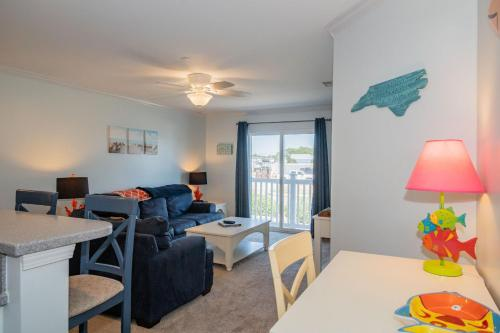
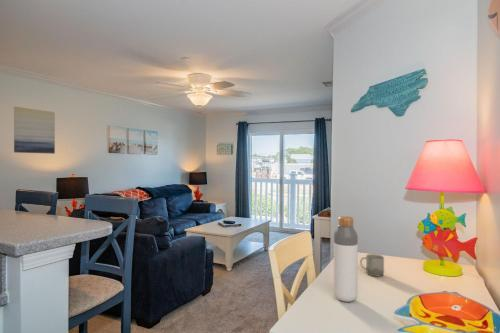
+ cup [359,253,385,278]
+ bottle [333,215,359,303]
+ wall art [13,106,56,155]
